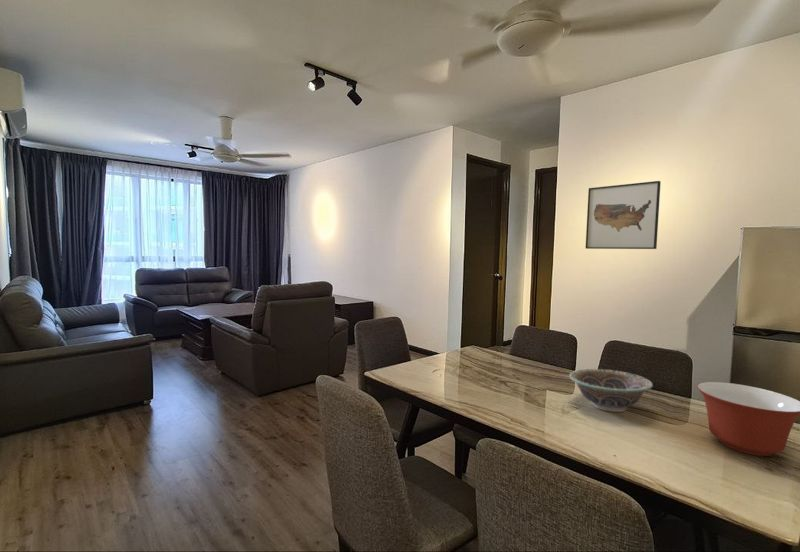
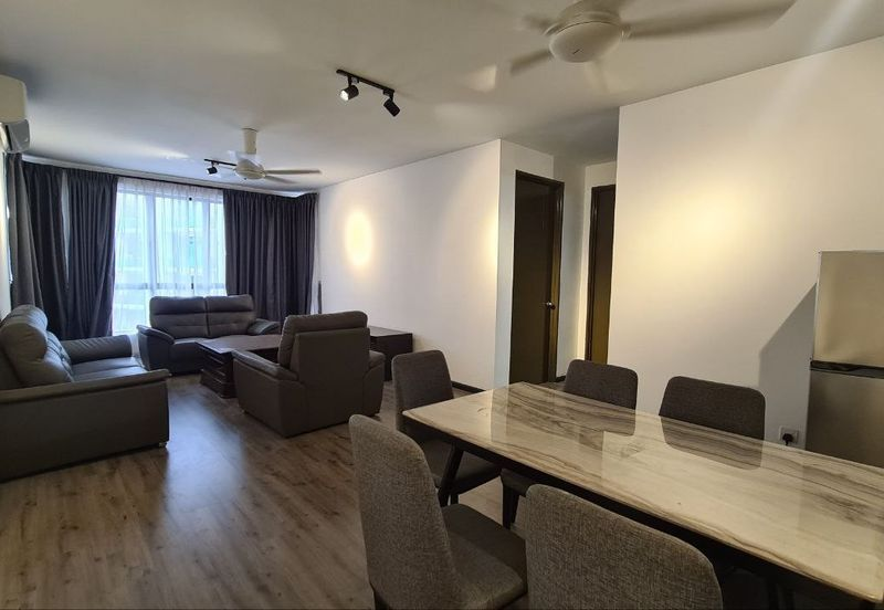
- mixing bowl [696,381,800,457]
- wall art [585,180,662,250]
- decorative bowl [568,368,654,413]
